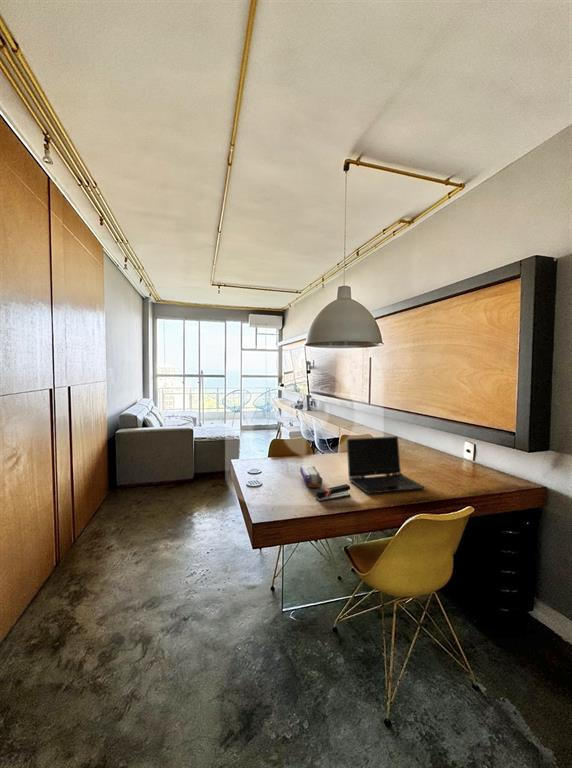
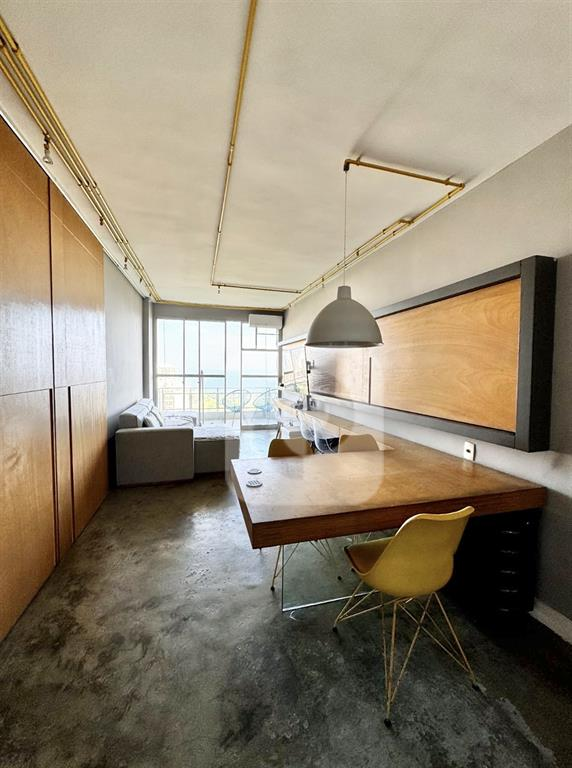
- stapler [315,483,351,503]
- laptop computer [345,435,426,495]
- pencil case [299,465,323,489]
